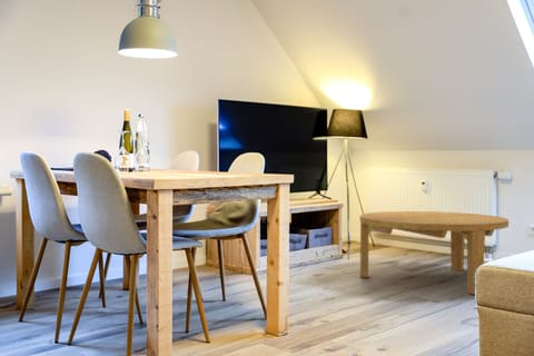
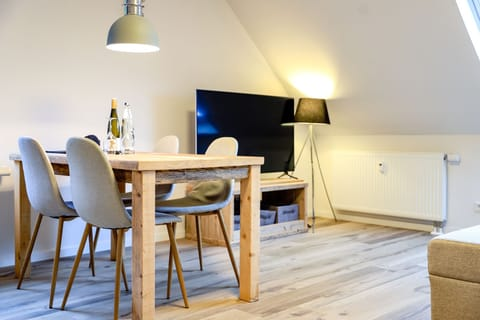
- coffee table [359,210,510,296]
